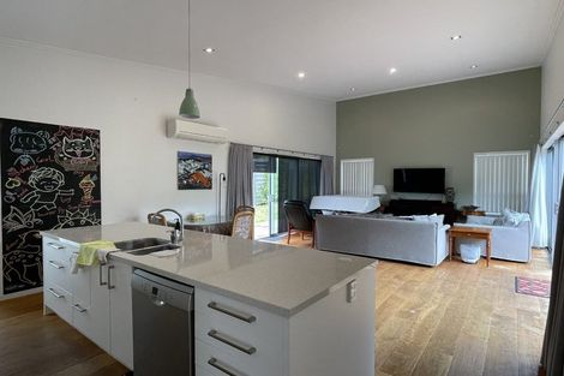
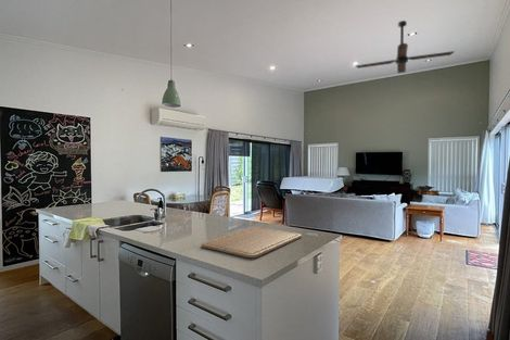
+ chopping board [201,226,302,259]
+ ceiling fan [355,20,456,74]
